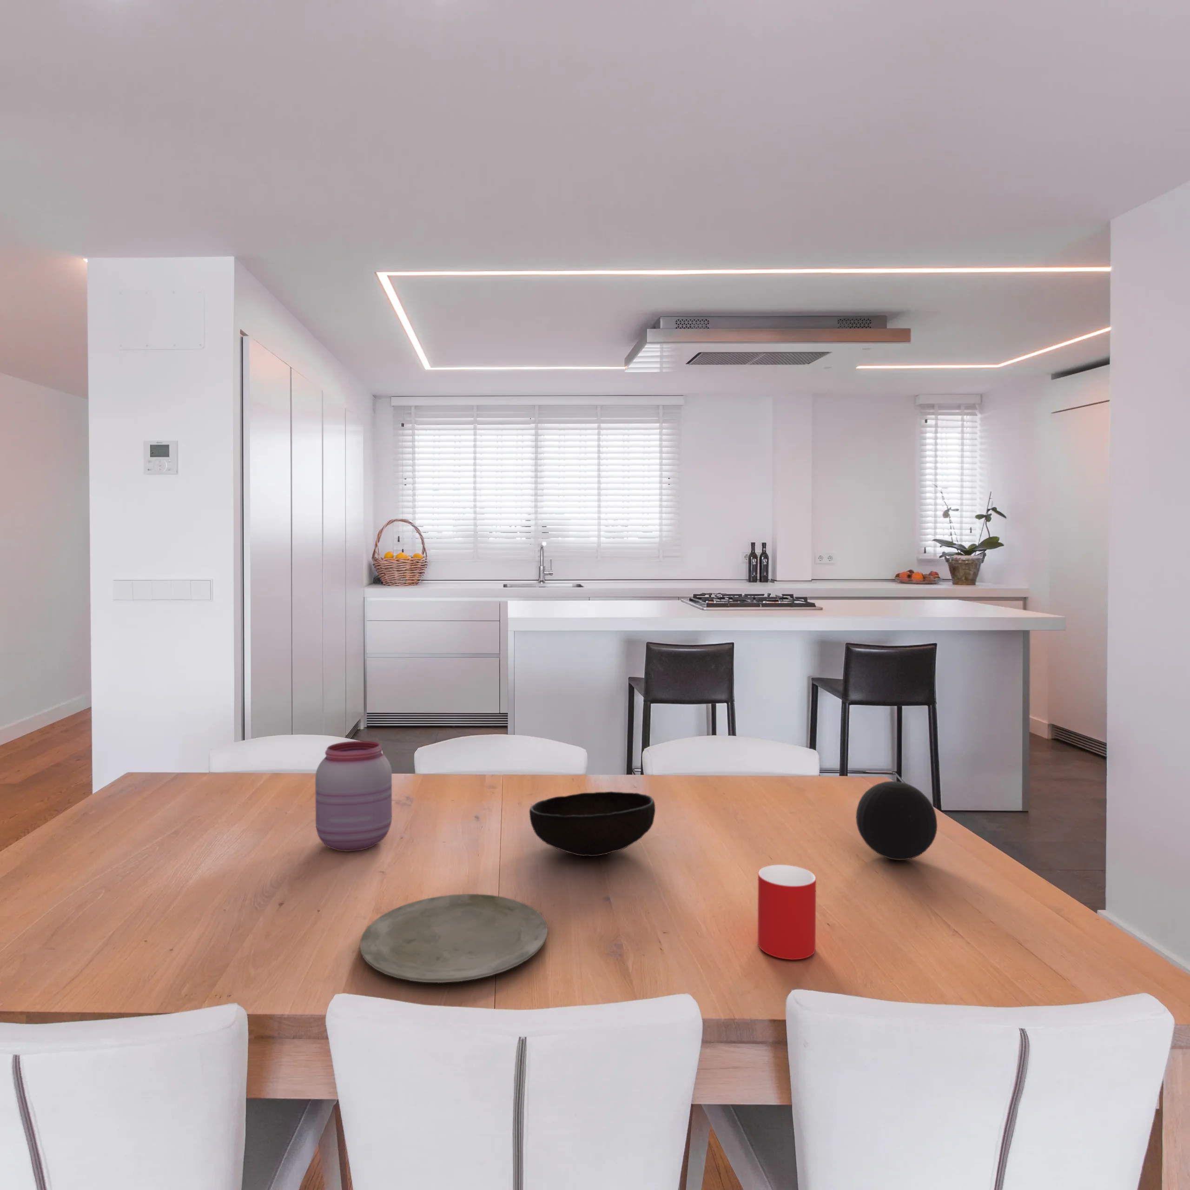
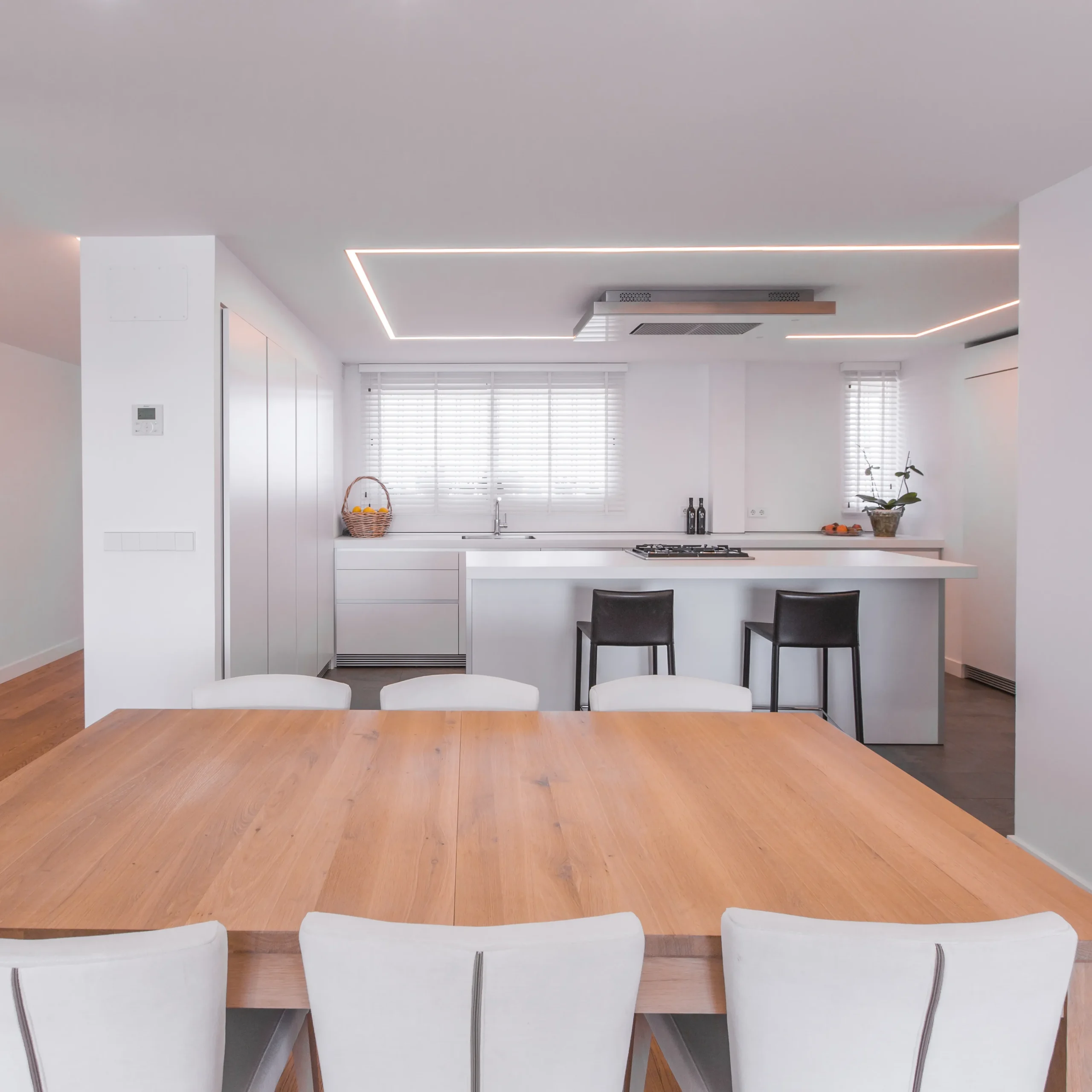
- jar [315,741,392,852]
- bowl [529,791,656,857]
- decorative ball [855,780,937,861]
- plate [360,894,548,983]
- cup [757,864,816,960]
